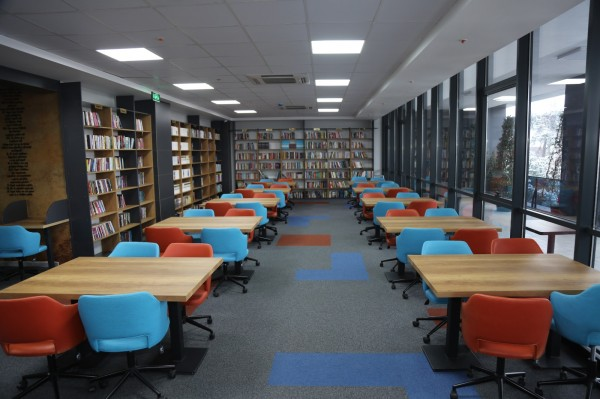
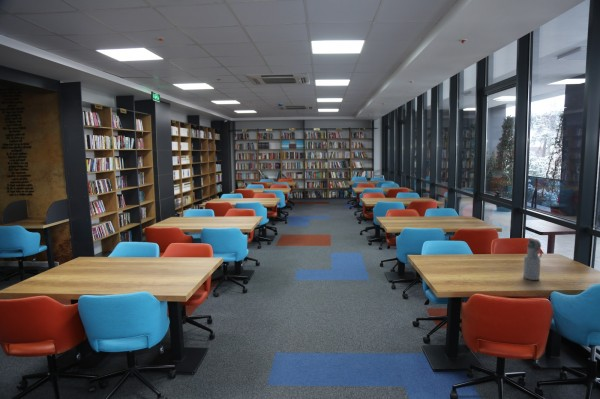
+ water bottle [522,237,543,281]
